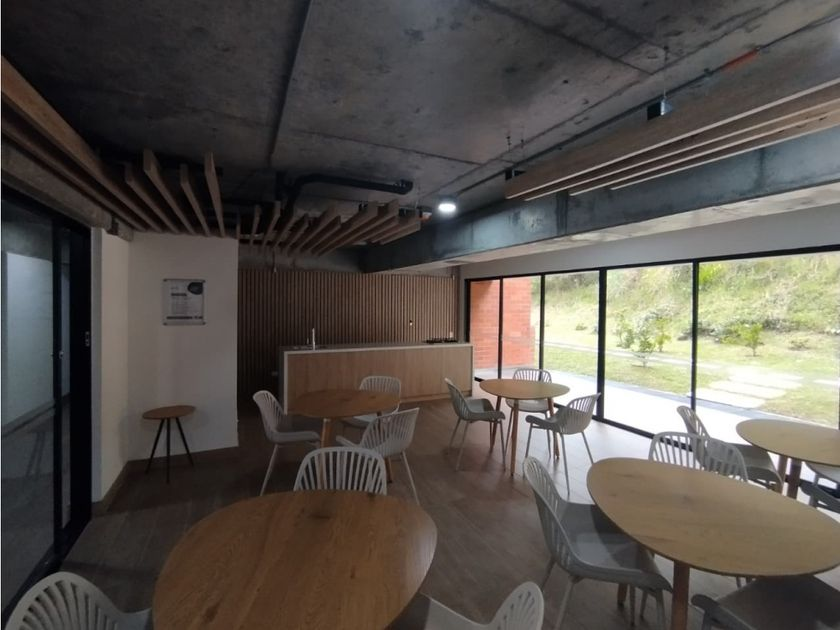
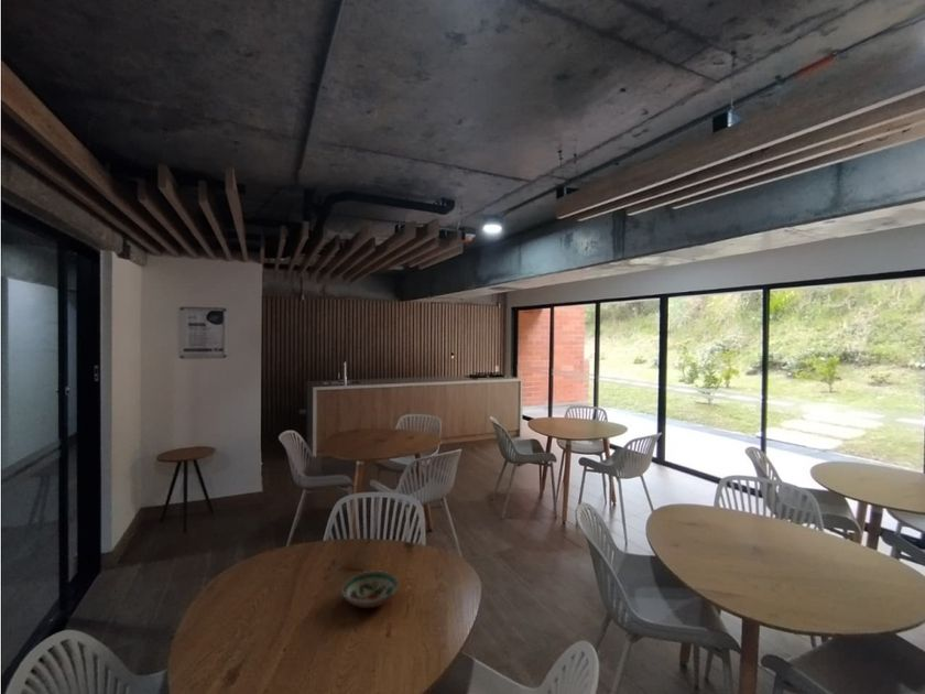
+ decorative bowl [340,570,400,609]
